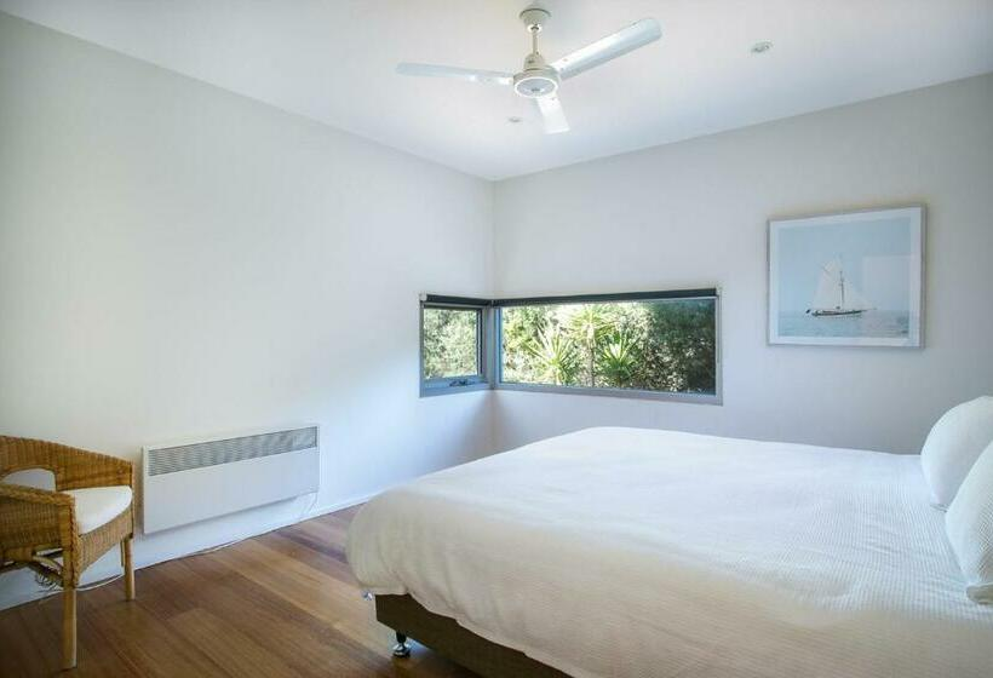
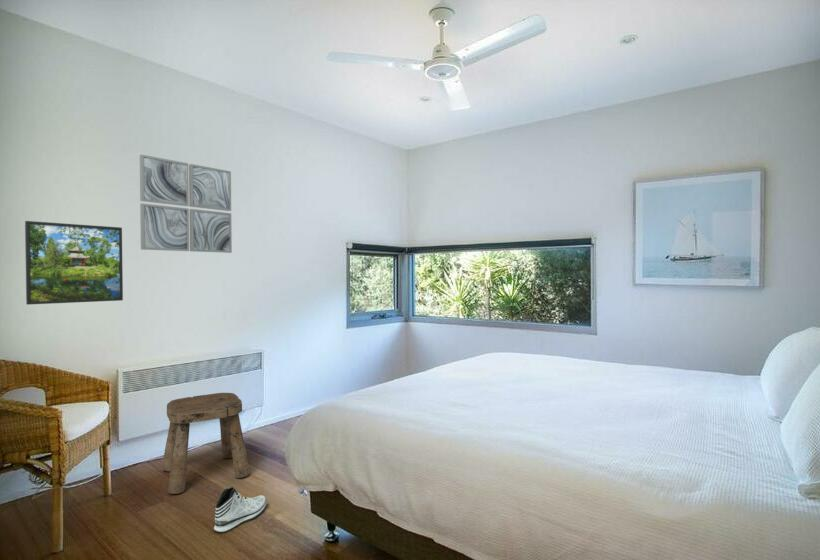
+ sneaker [213,486,268,534]
+ wall art [139,153,233,254]
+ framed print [24,220,124,306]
+ stool [161,392,251,495]
